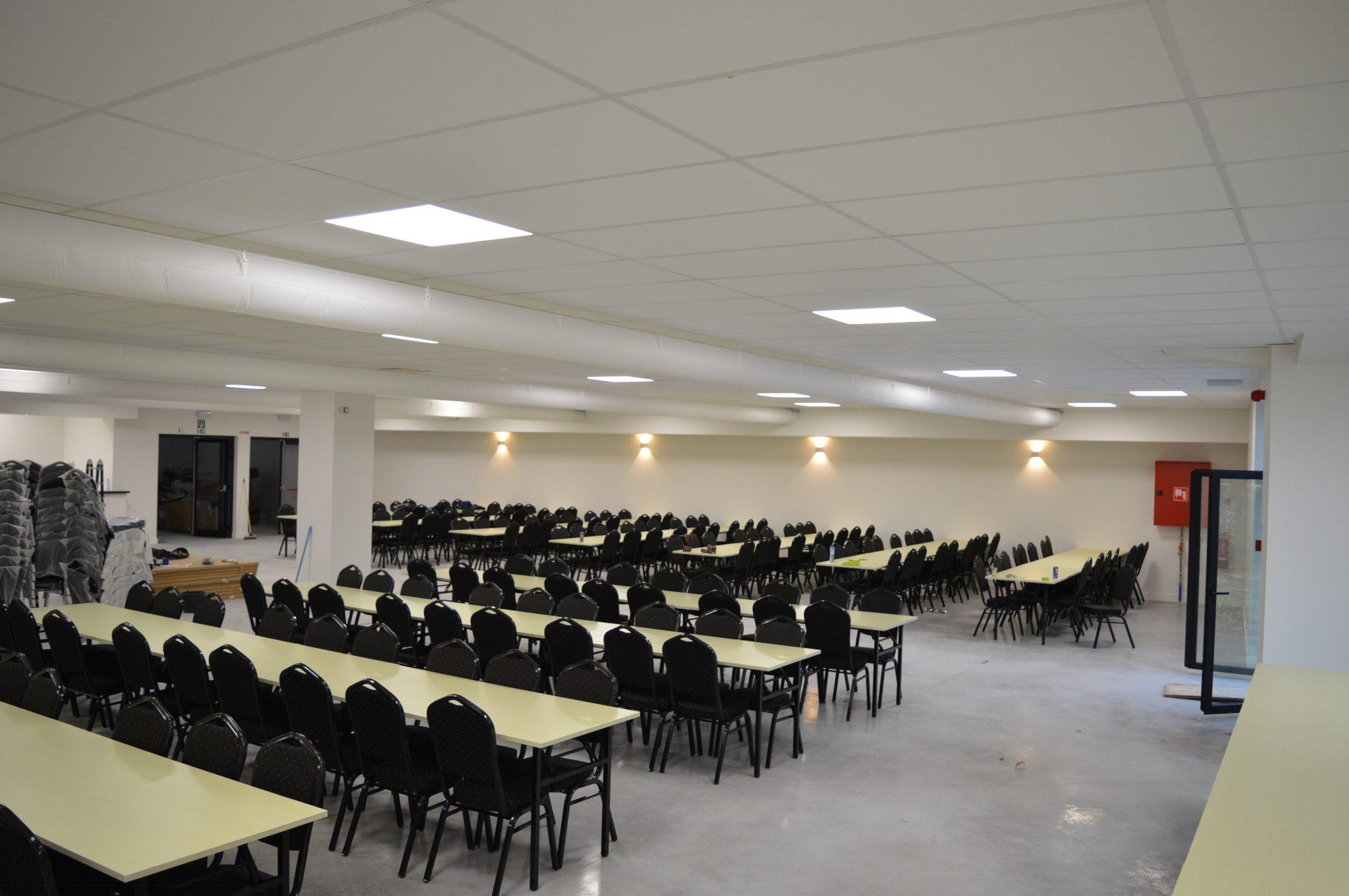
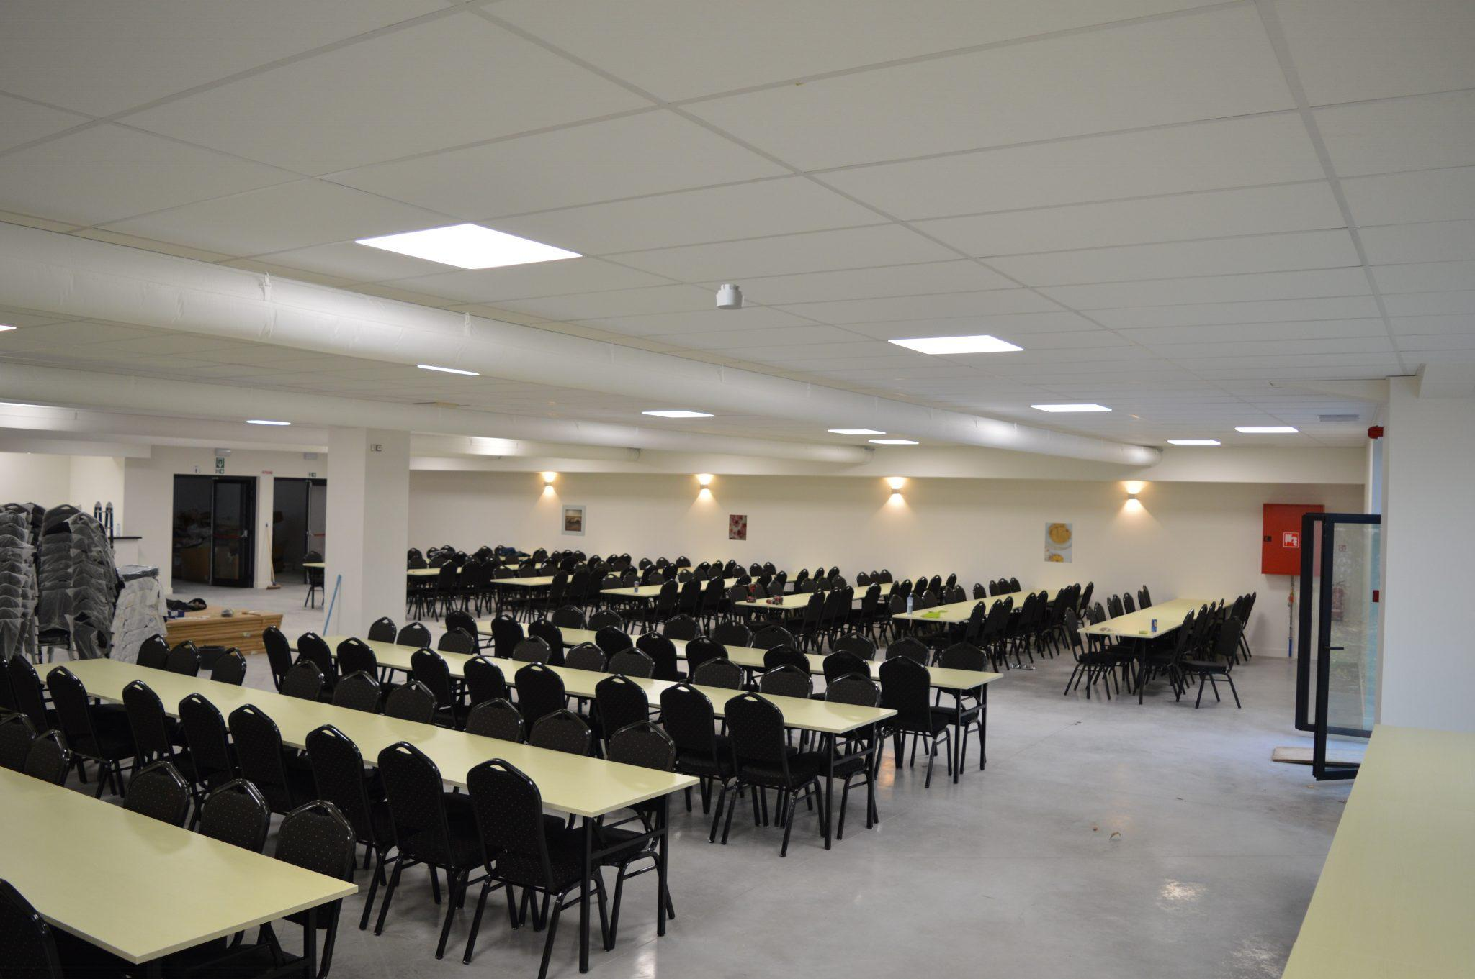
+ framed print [560,504,587,536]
+ smoke detector [716,283,745,310]
+ wall art [728,514,748,541]
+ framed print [1043,521,1074,564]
